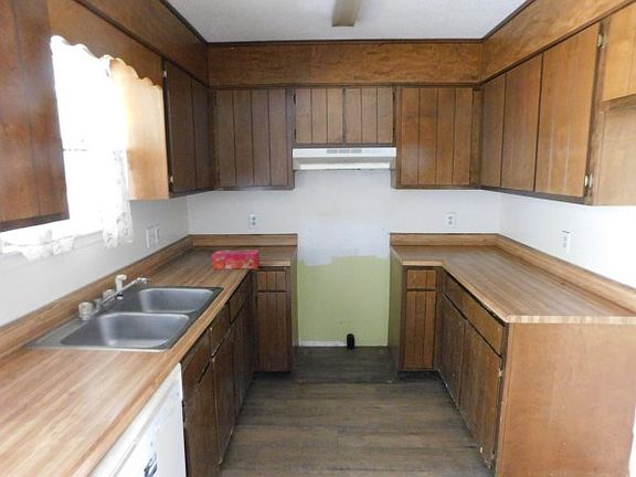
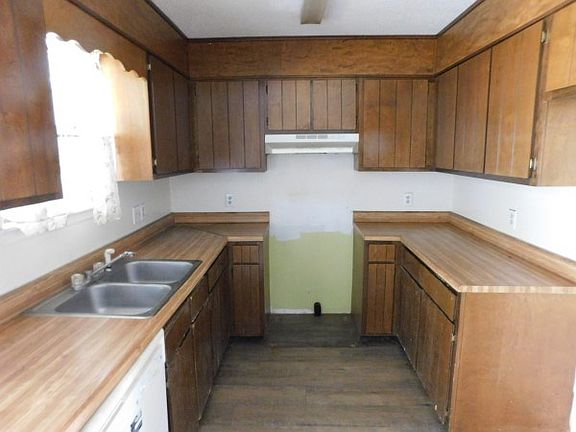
- tissue box [211,248,261,271]
